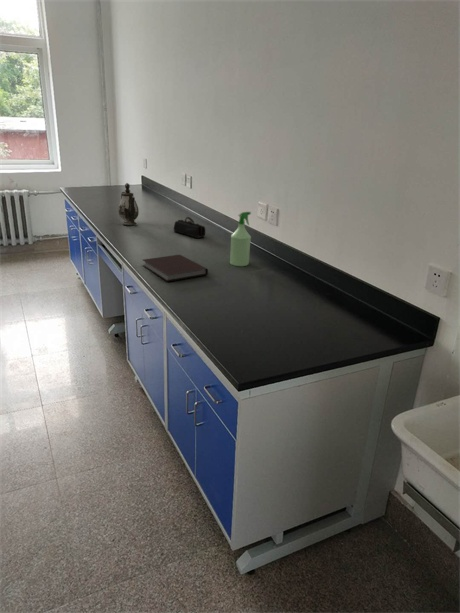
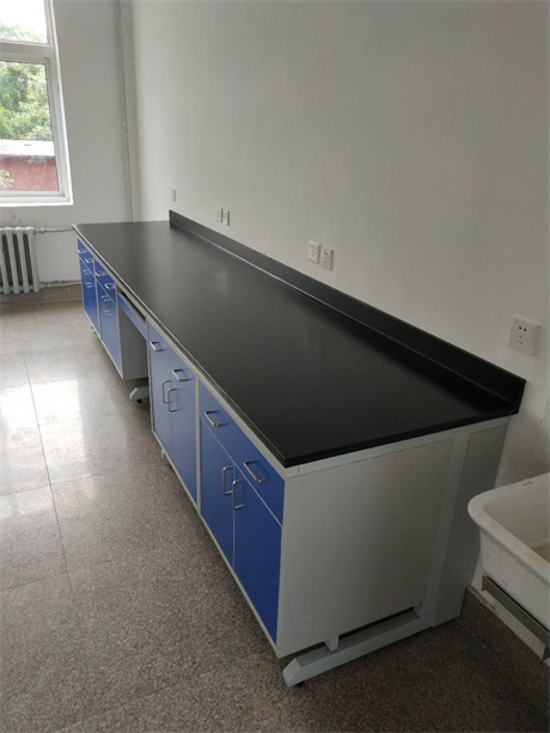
- notebook [142,254,209,283]
- teapot [118,182,140,226]
- pencil case [173,216,207,239]
- spray bottle [229,211,252,267]
